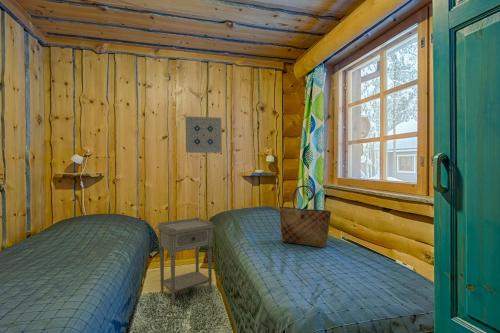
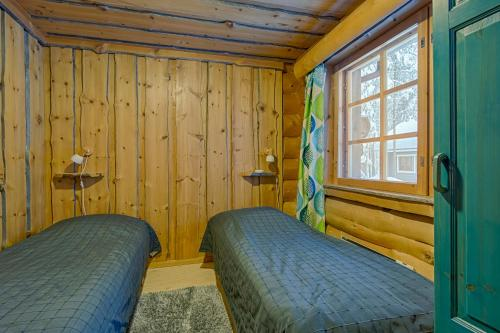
- wall art [184,115,223,154]
- tote bag [279,184,332,249]
- nightstand [155,217,216,306]
